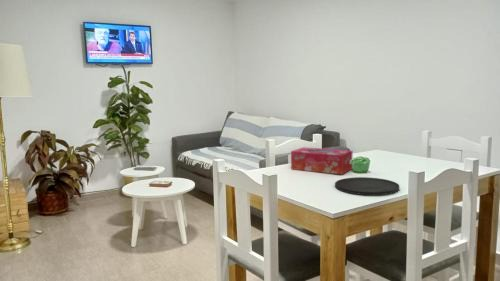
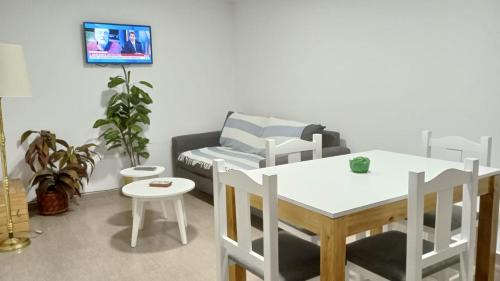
- plate [334,176,400,196]
- tissue box [290,146,353,175]
